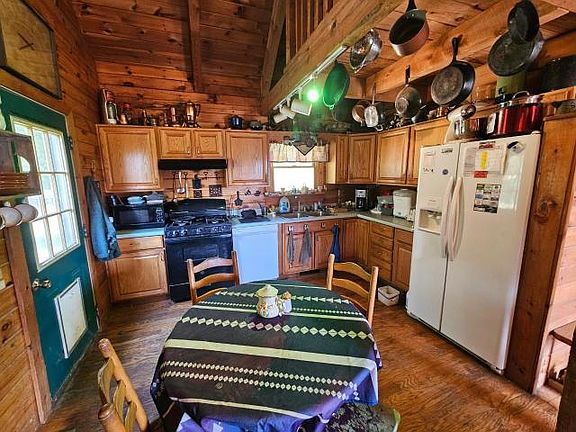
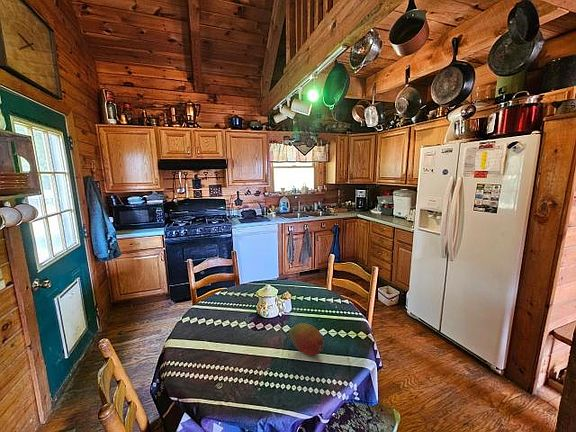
+ fruit [288,322,325,356]
